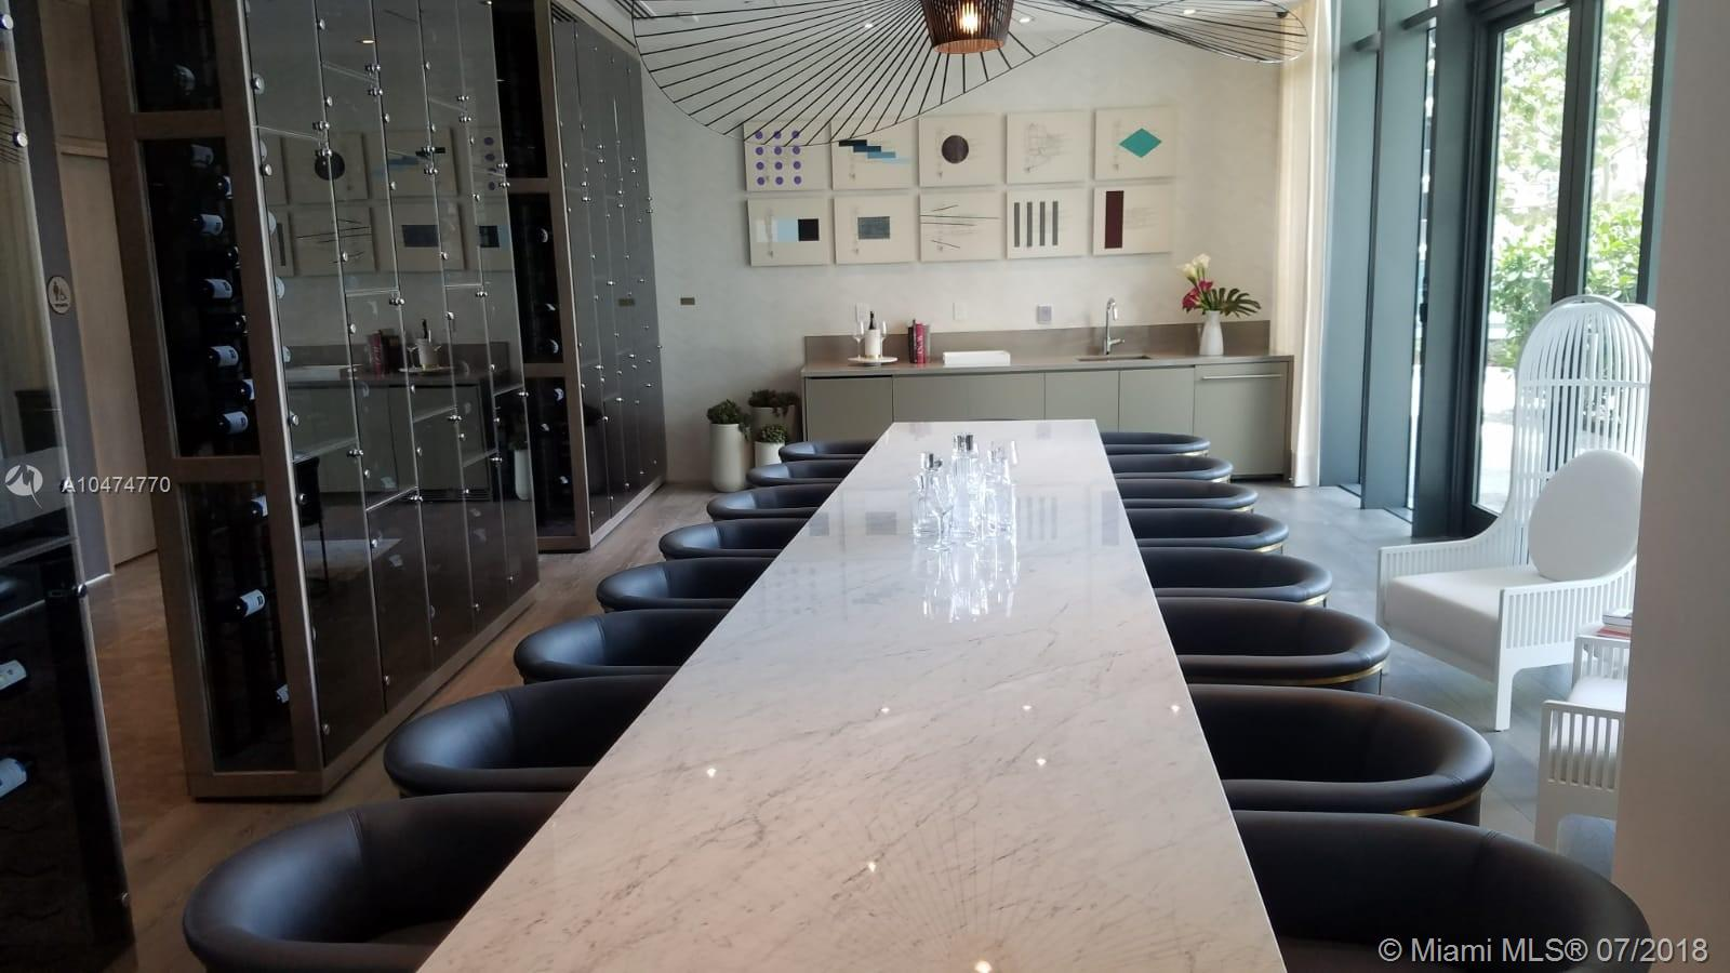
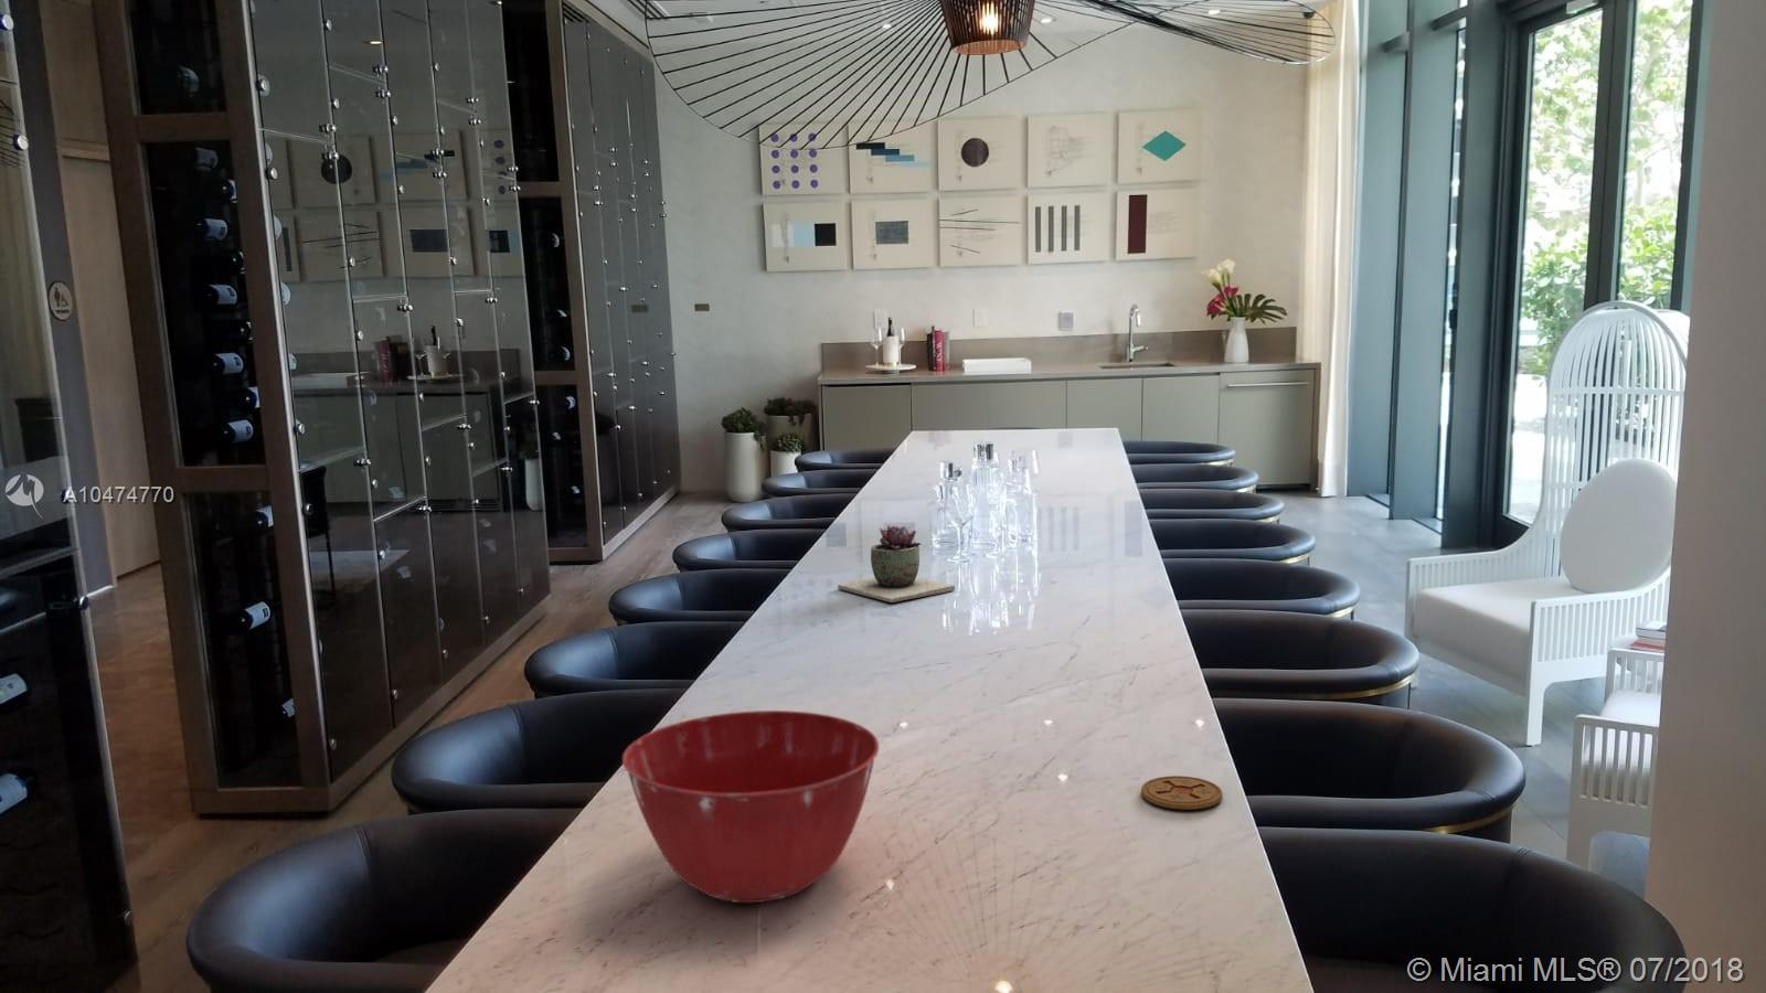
+ succulent plant [837,523,956,604]
+ coaster [1140,775,1223,811]
+ mixing bowl [621,709,879,903]
